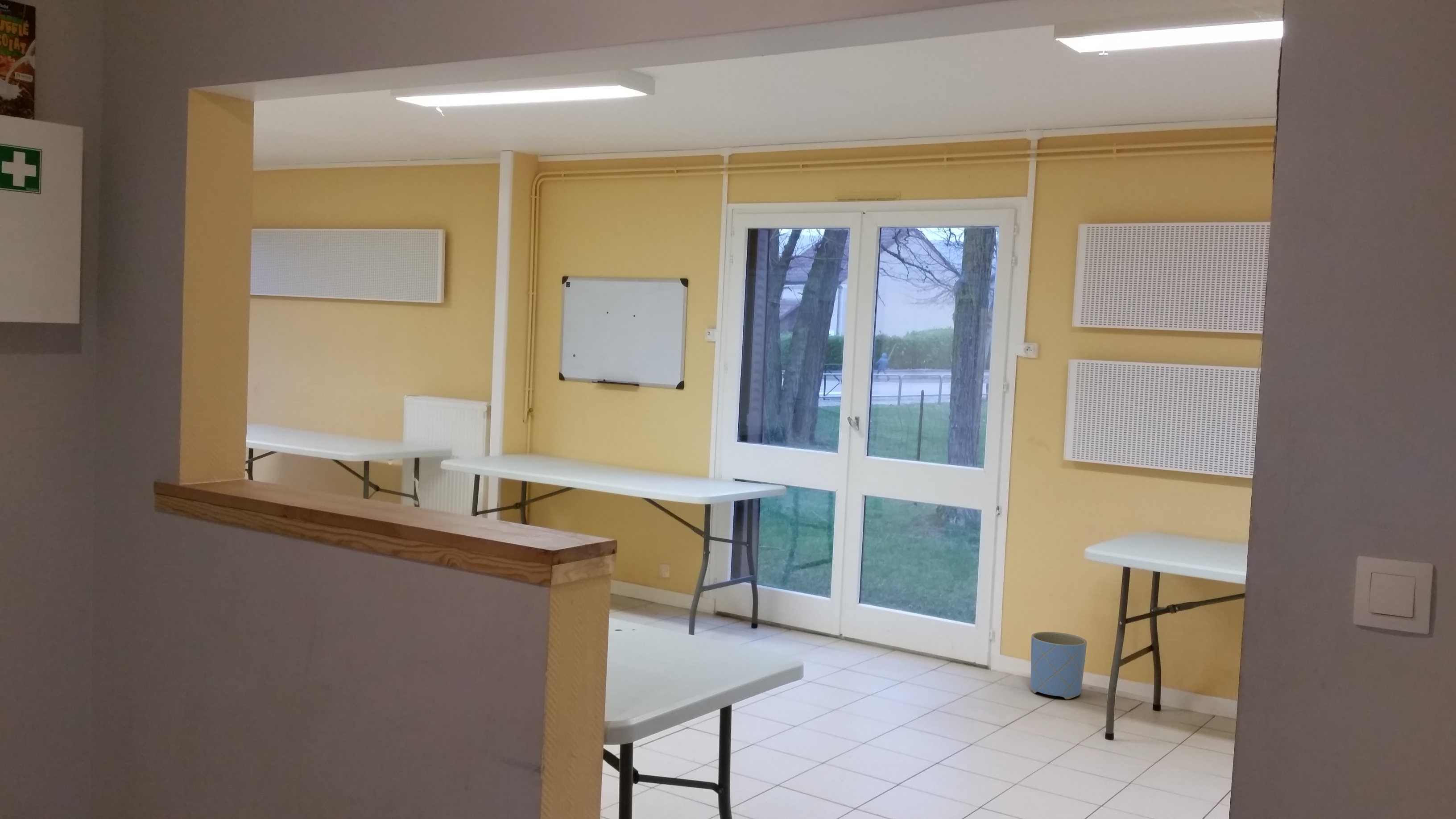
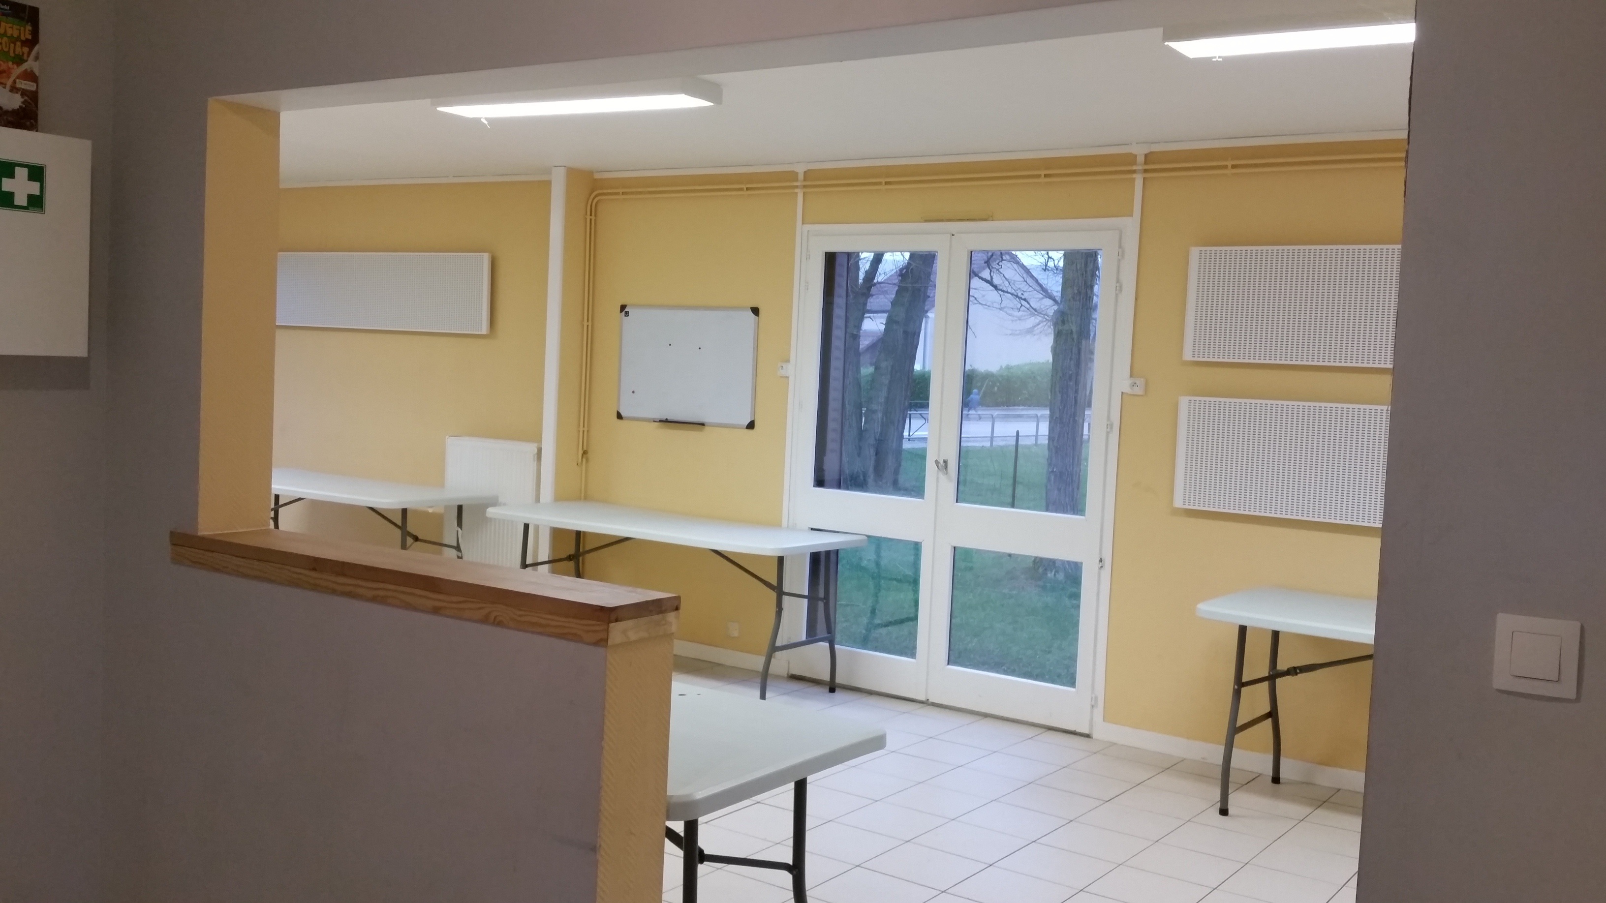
- planter [1030,631,1087,700]
